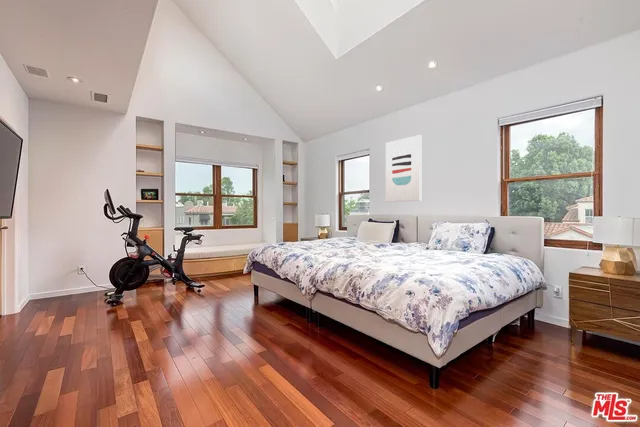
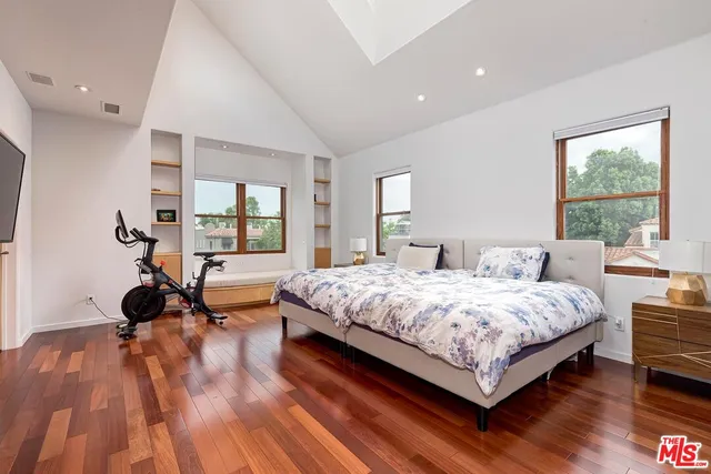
- wall art [385,134,422,203]
